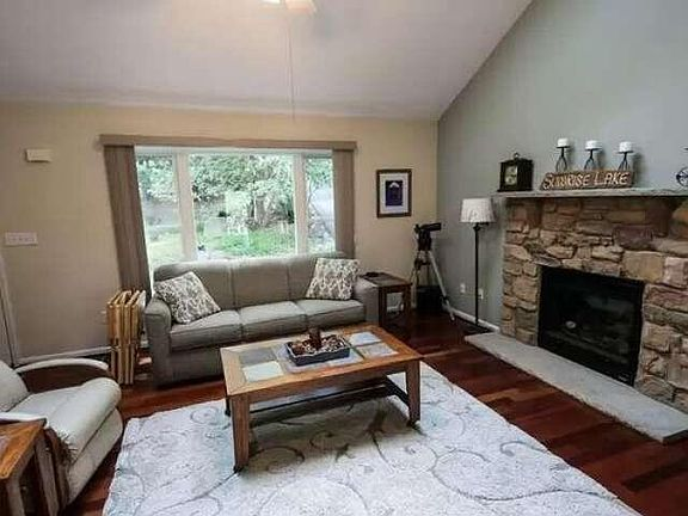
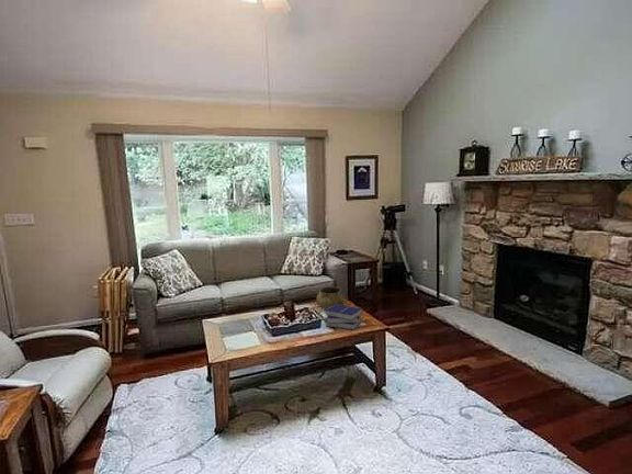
+ book [325,304,363,330]
+ decorative bowl [316,286,346,311]
